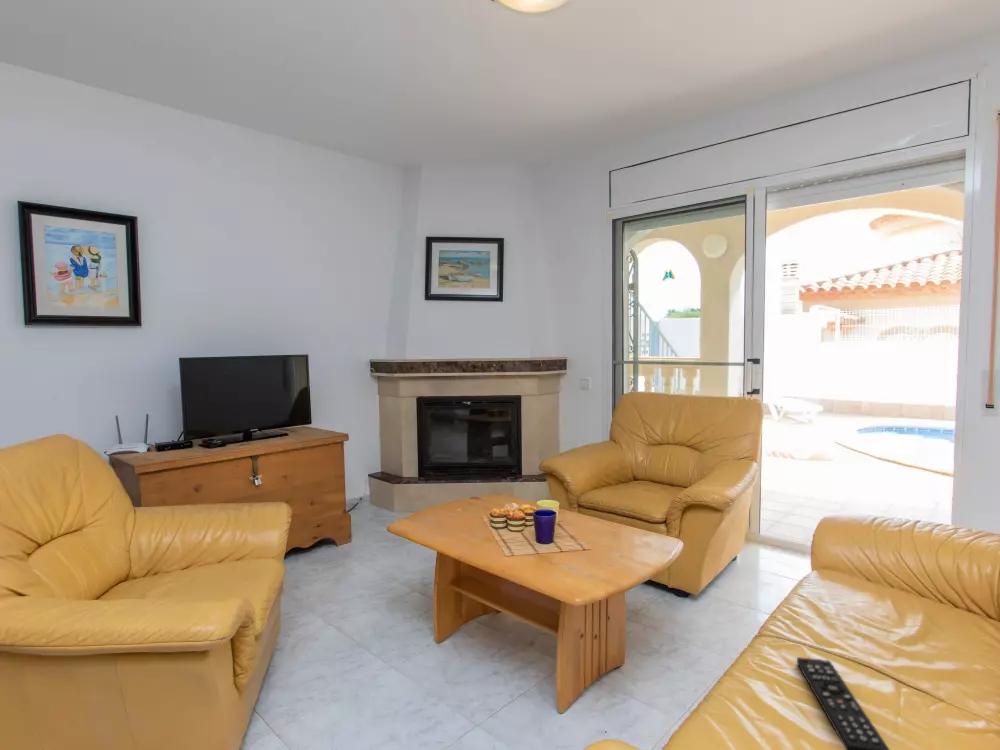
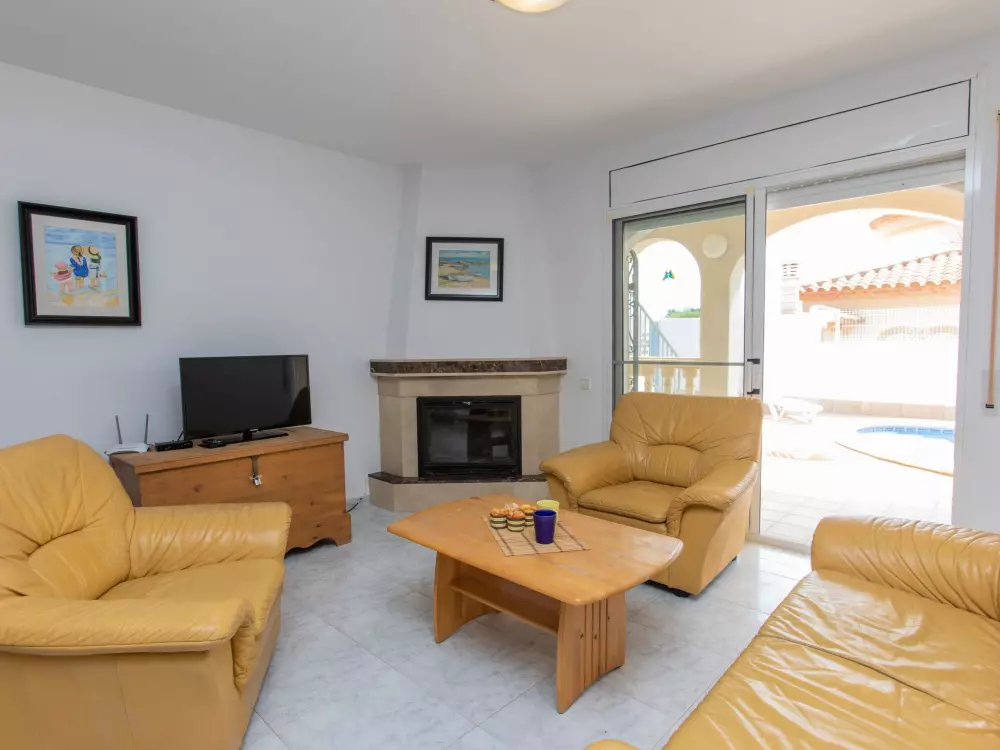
- remote control [796,656,891,750]
